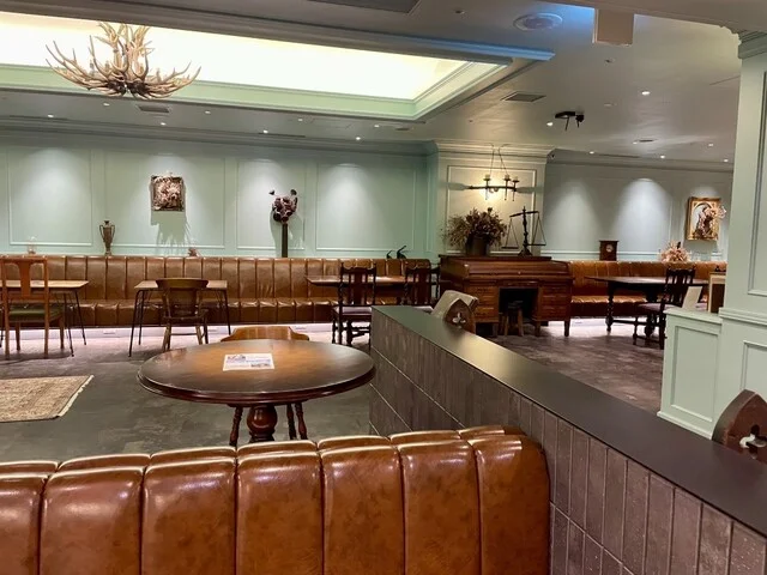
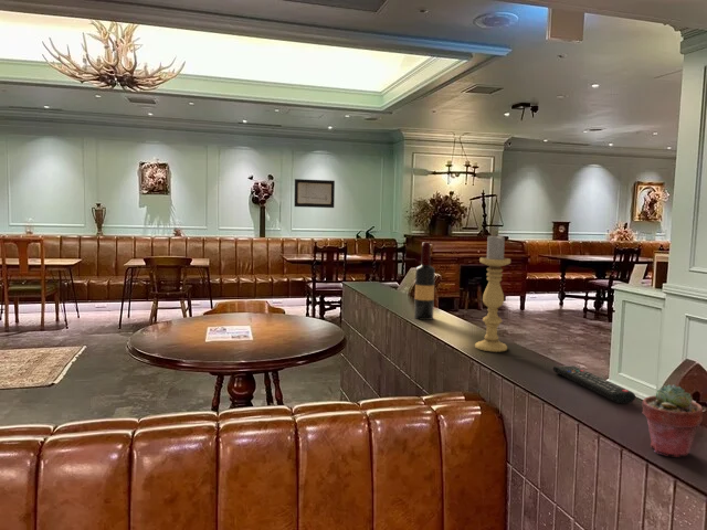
+ wall art [294,178,336,209]
+ wine bottle [413,242,436,321]
+ candle holder [474,233,511,353]
+ potted succulent [641,383,704,458]
+ remote control [552,364,636,404]
